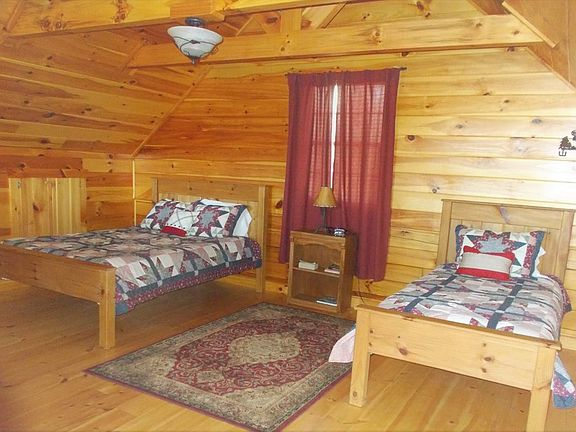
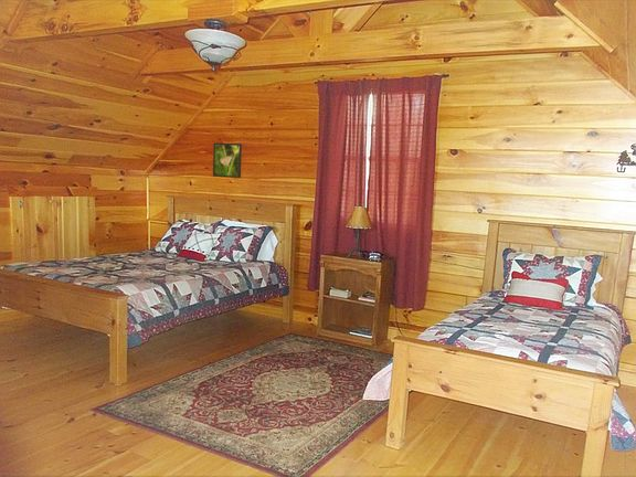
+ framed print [212,141,243,179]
